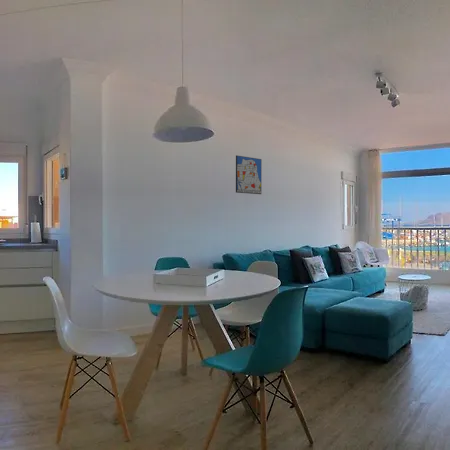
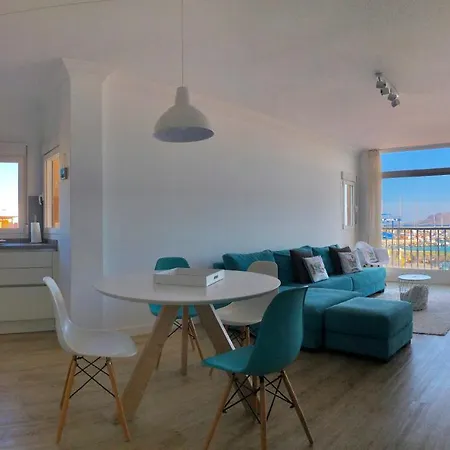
- wall art [235,154,263,195]
